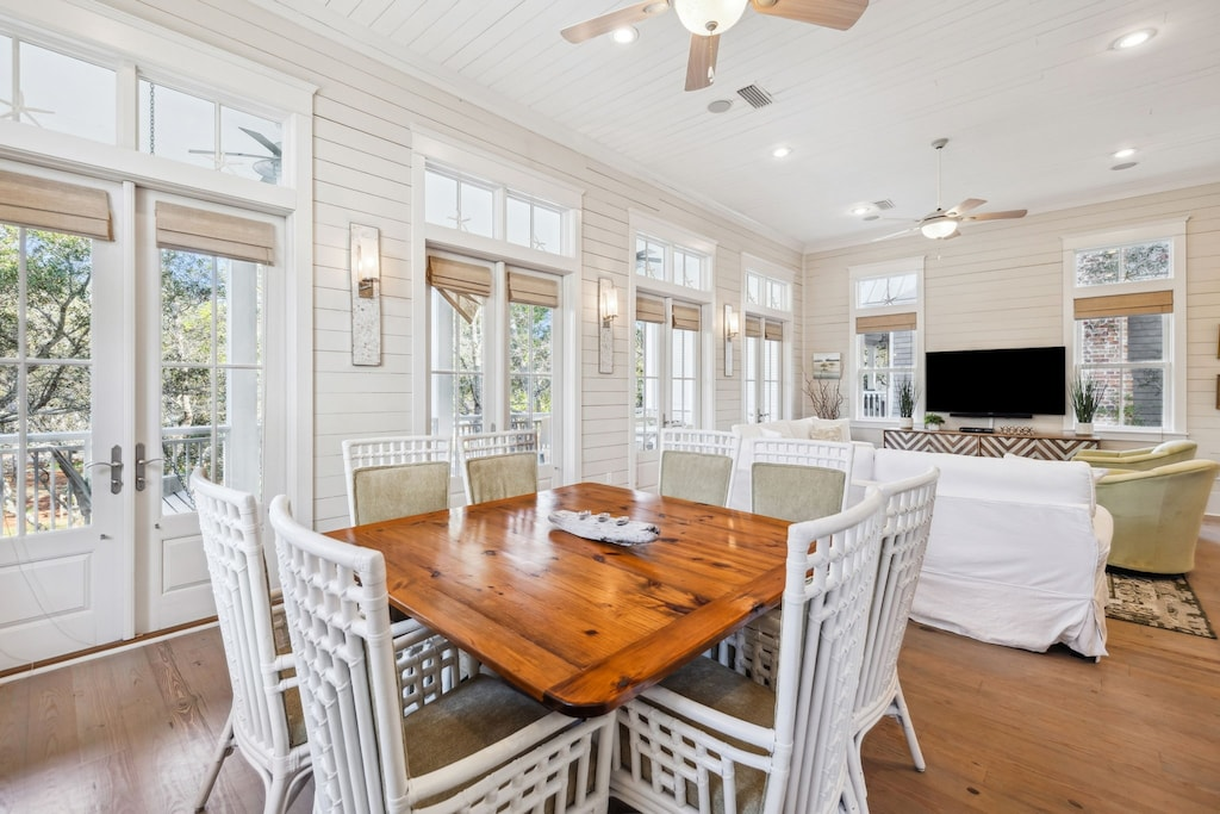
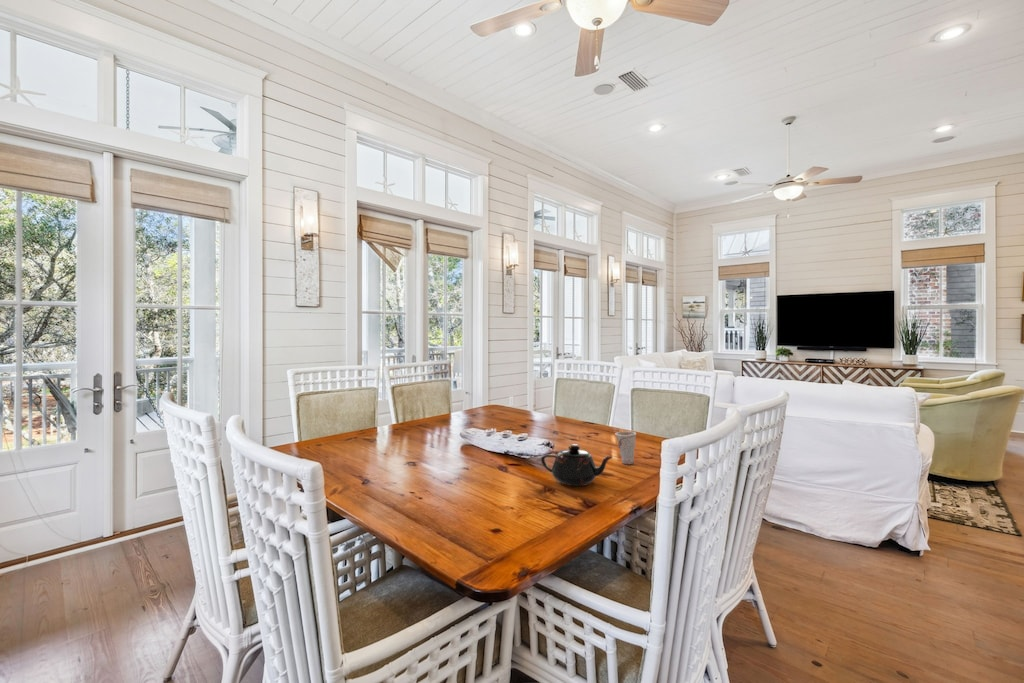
+ teapot [540,443,614,487]
+ cup [614,430,637,465]
